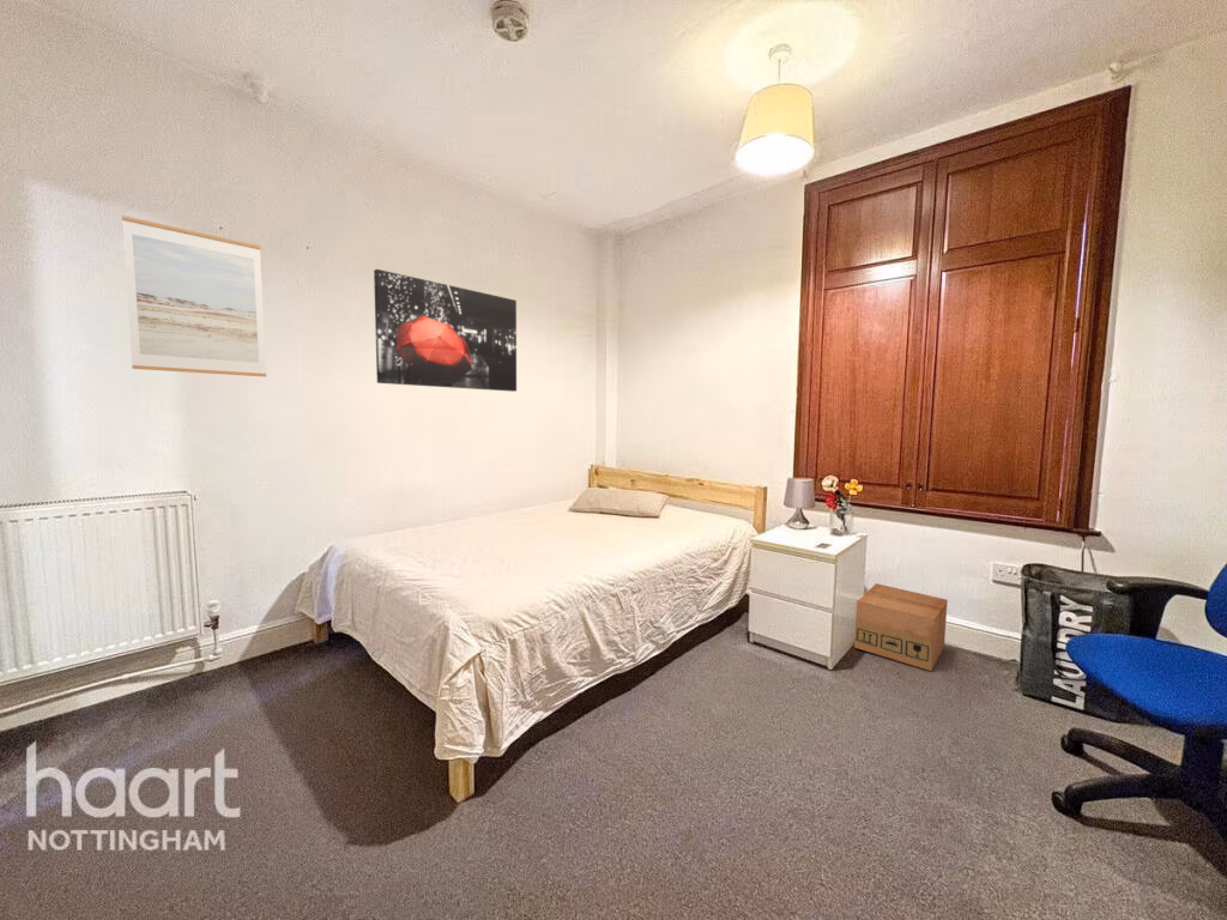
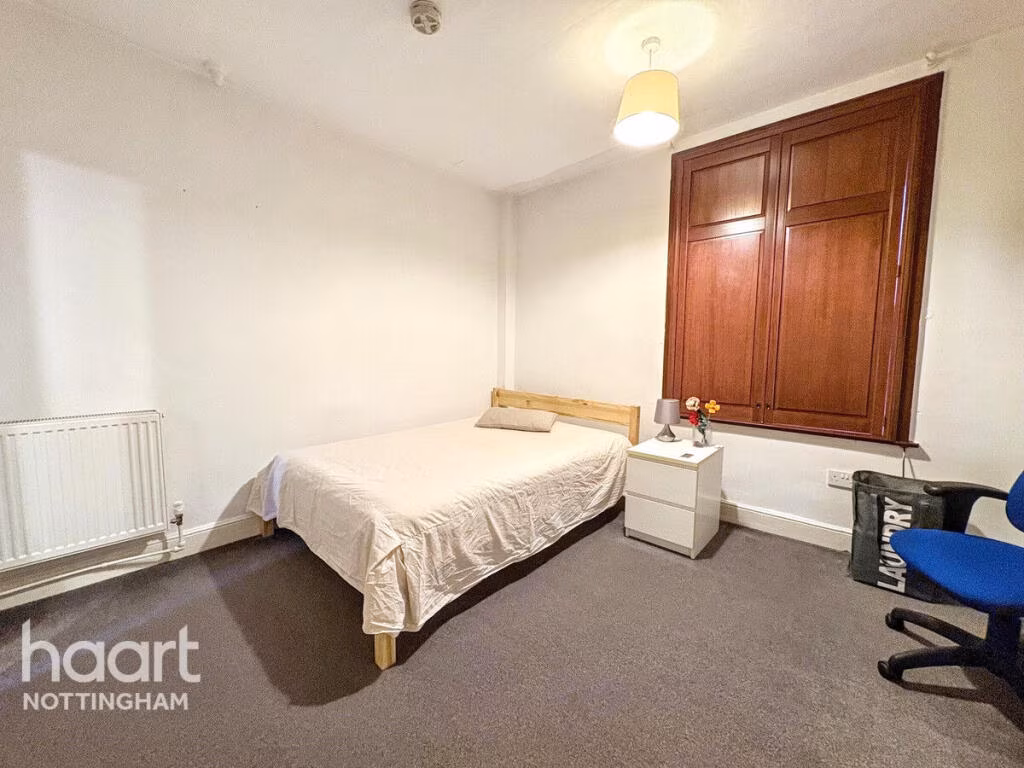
- wall art [373,268,518,393]
- wall art [121,214,267,377]
- cardboard box [853,582,949,672]
